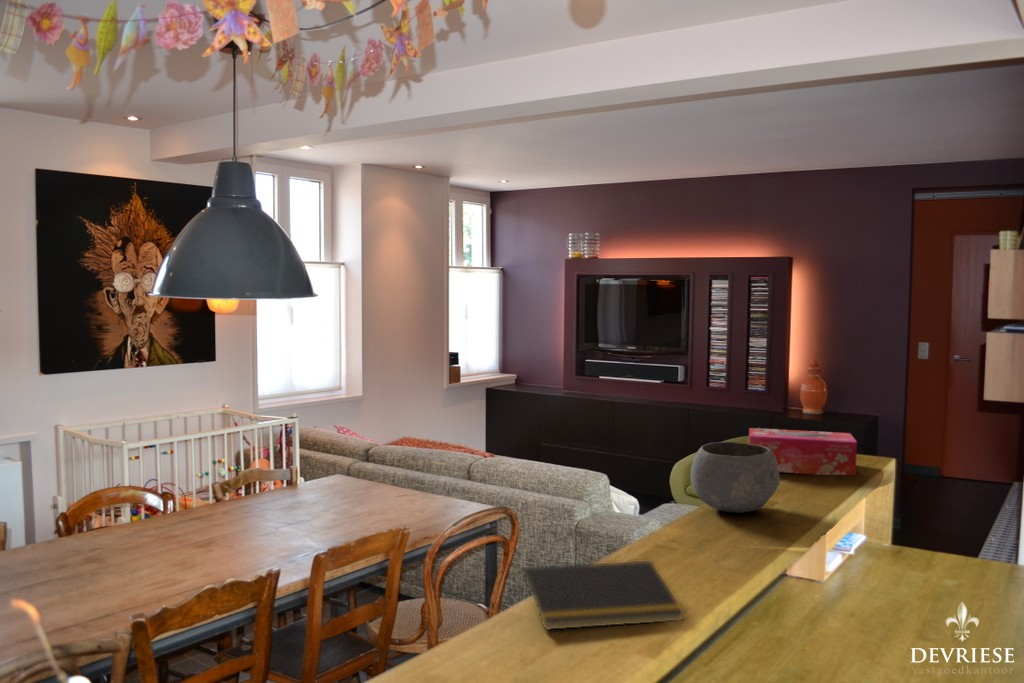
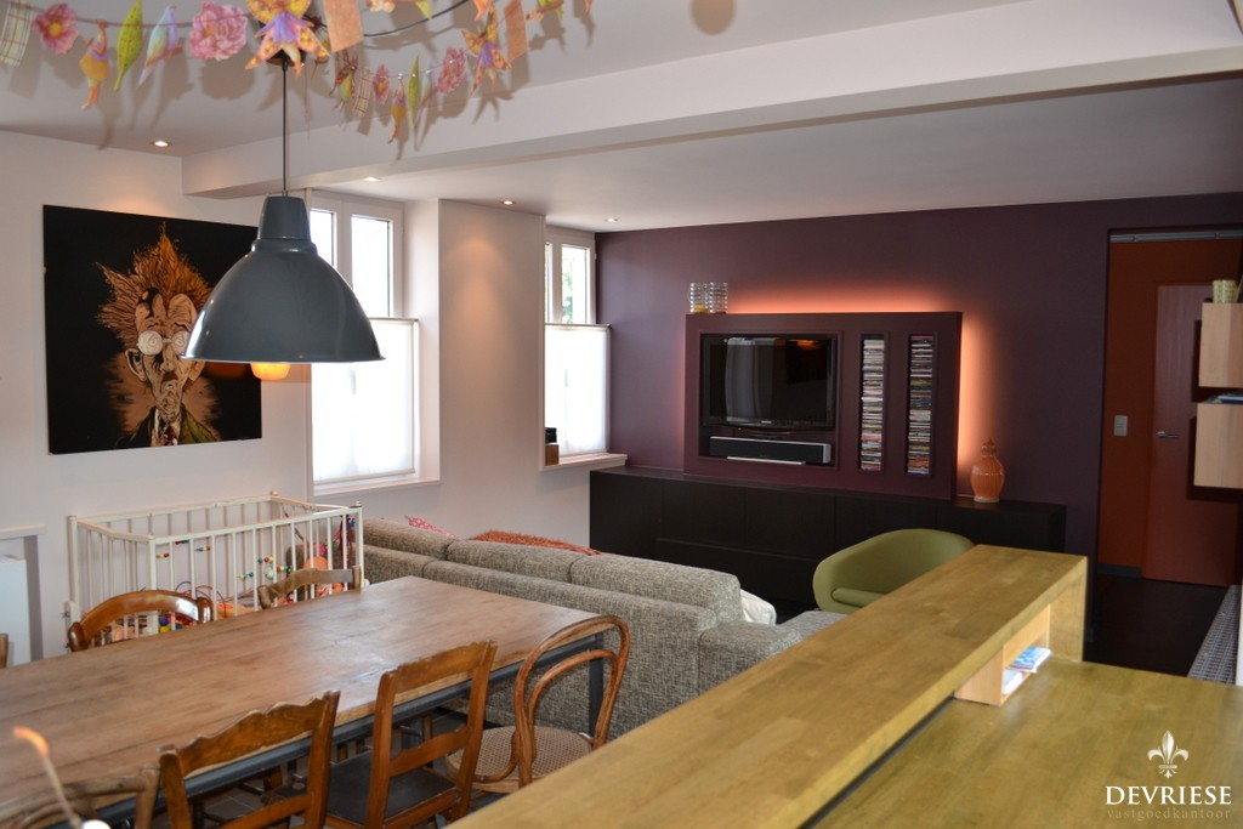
- tissue box [748,427,858,476]
- notepad [520,560,686,631]
- bowl [689,441,781,514]
